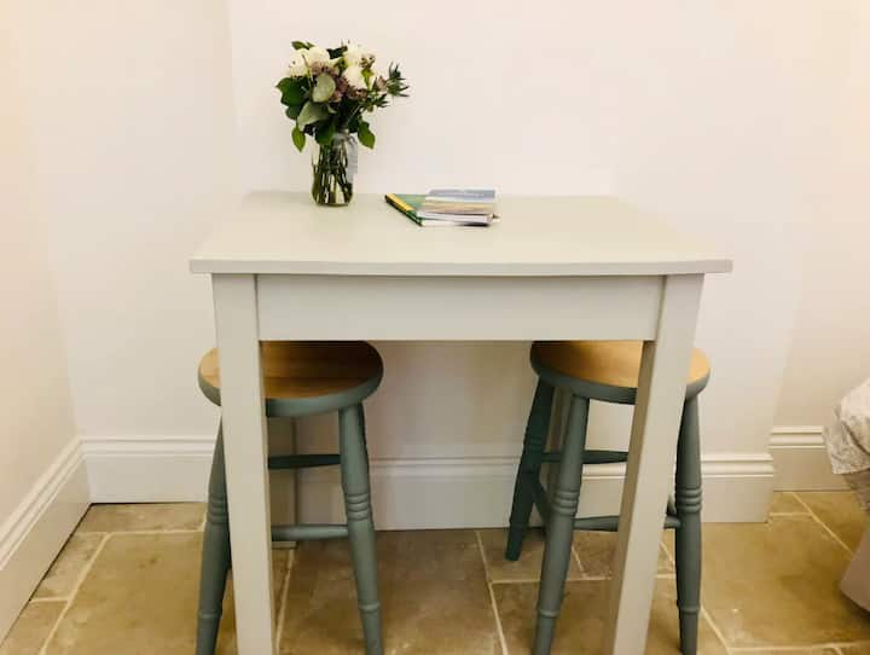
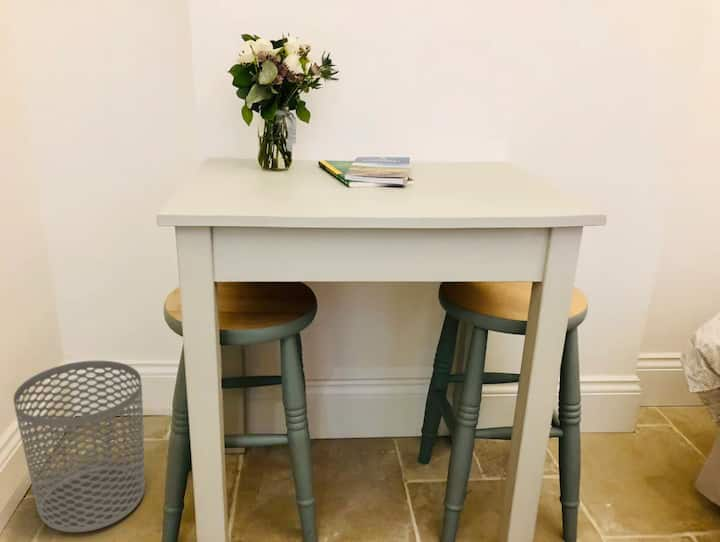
+ waste bin [12,360,146,533]
